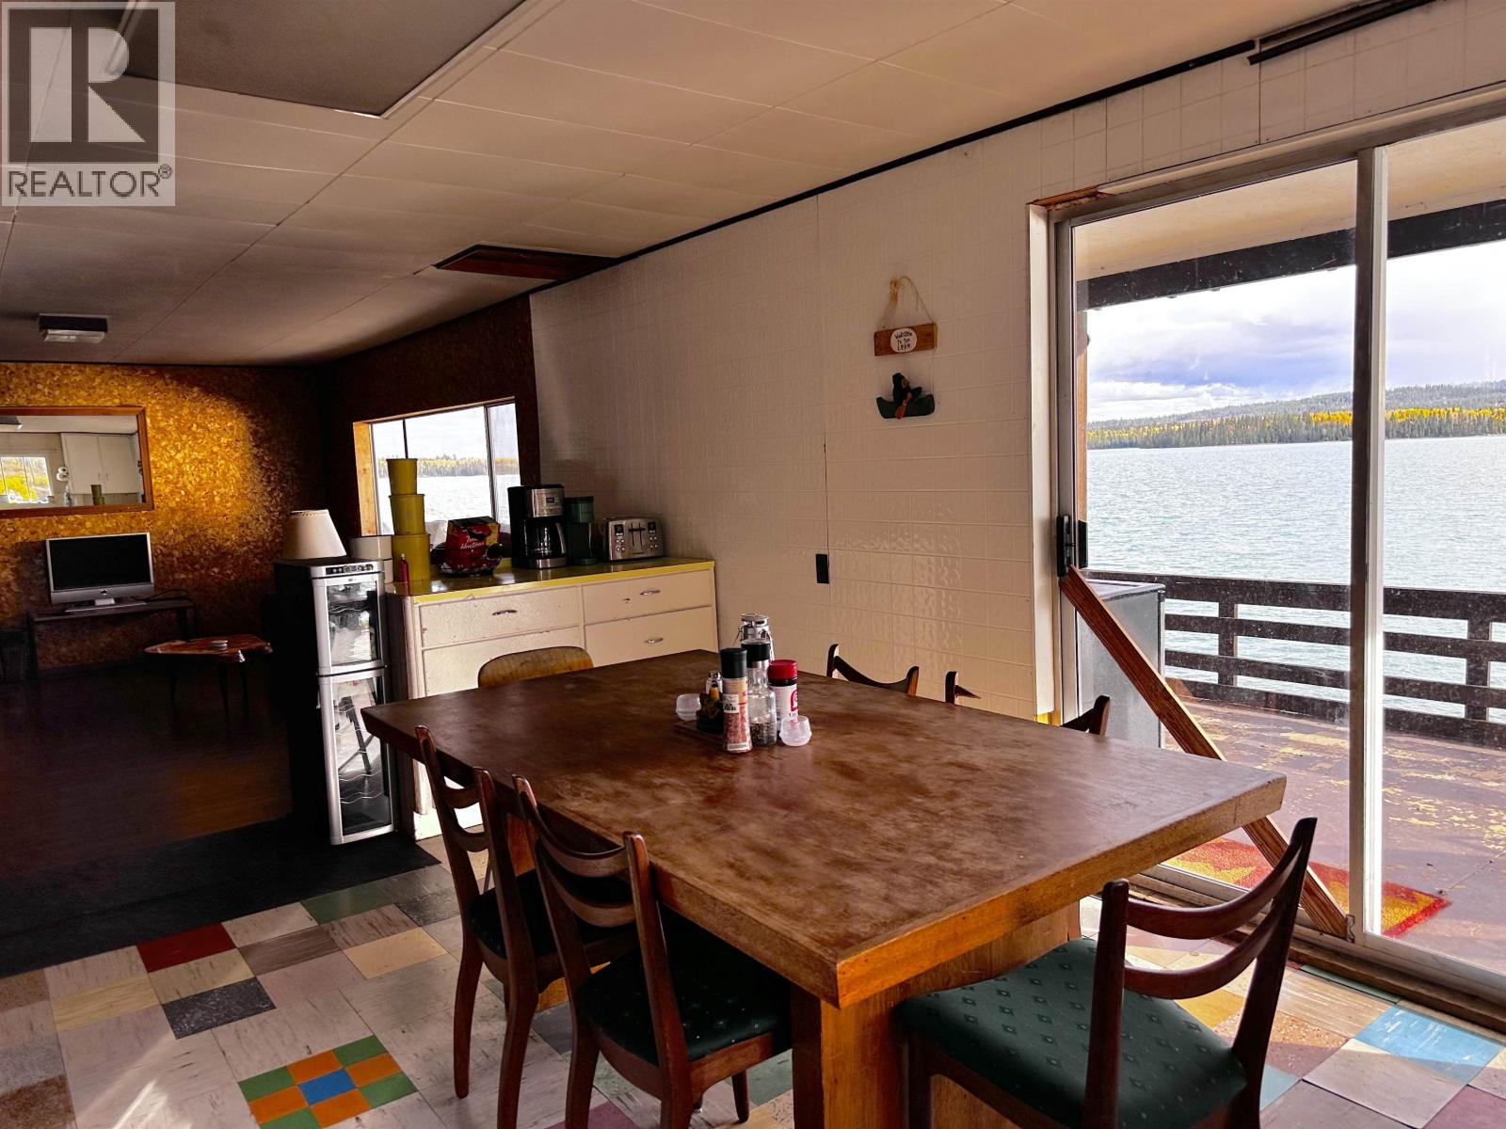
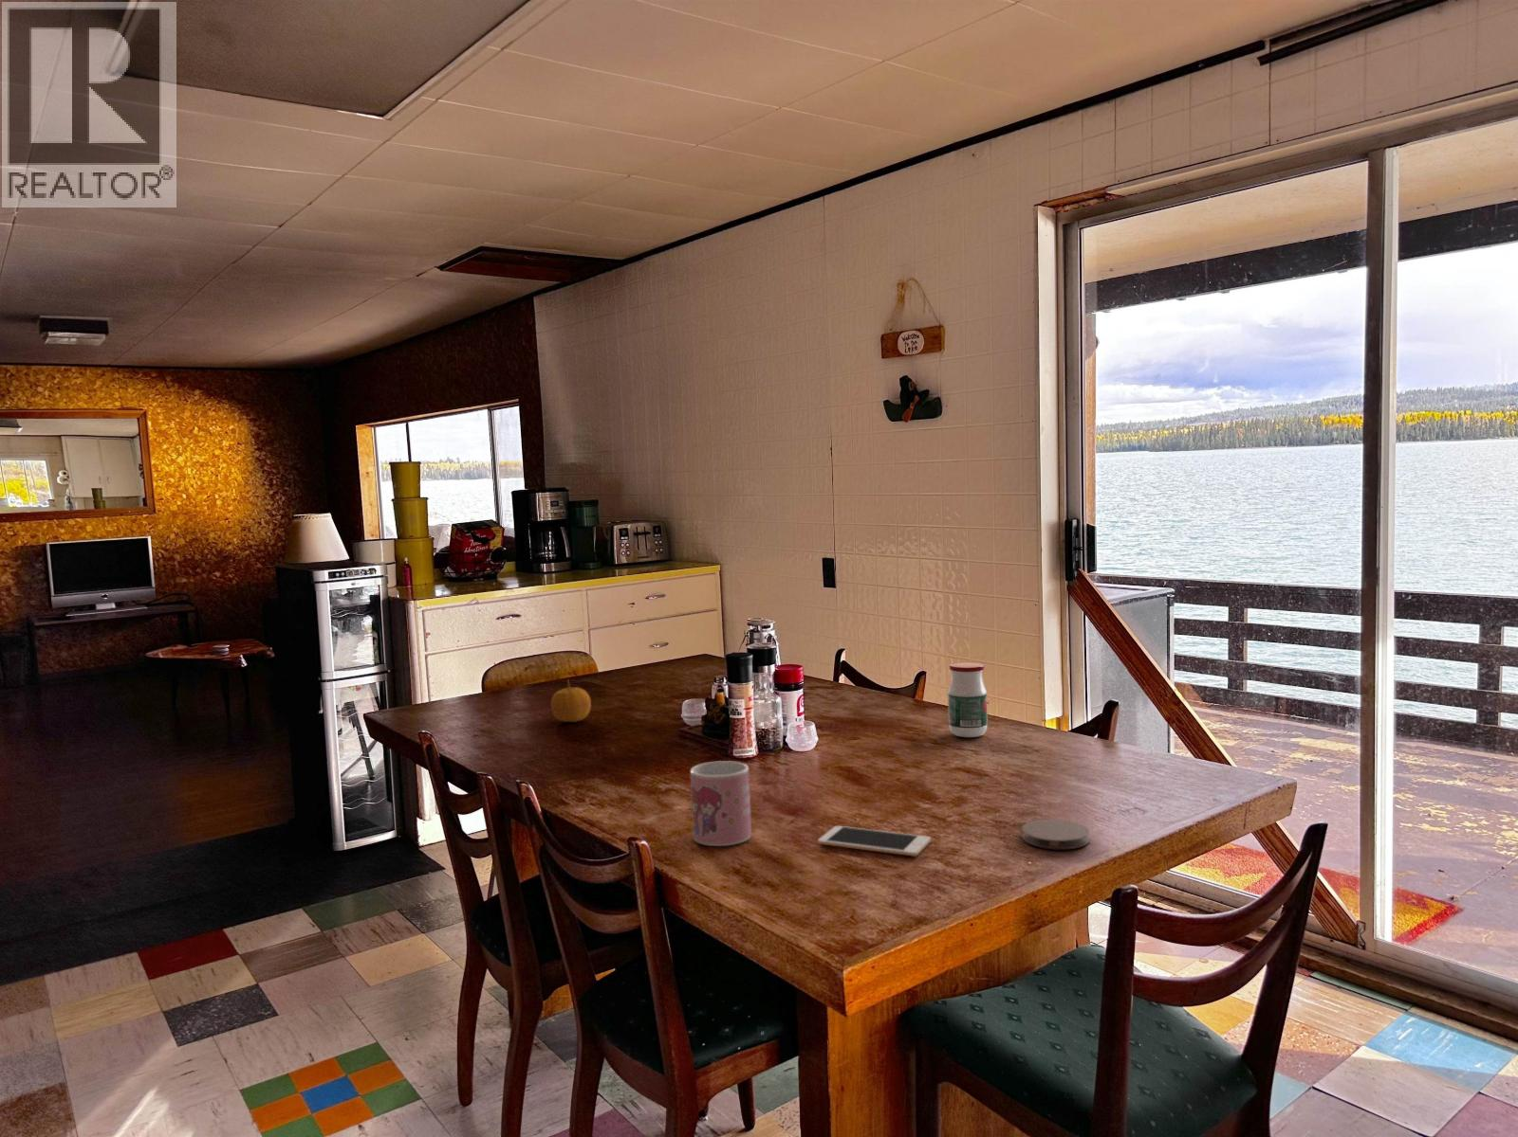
+ coaster [1021,818,1090,850]
+ mug [688,760,752,847]
+ fruit [550,680,592,723]
+ jar [947,662,988,738]
+ cell phone [816,825,931,858]
